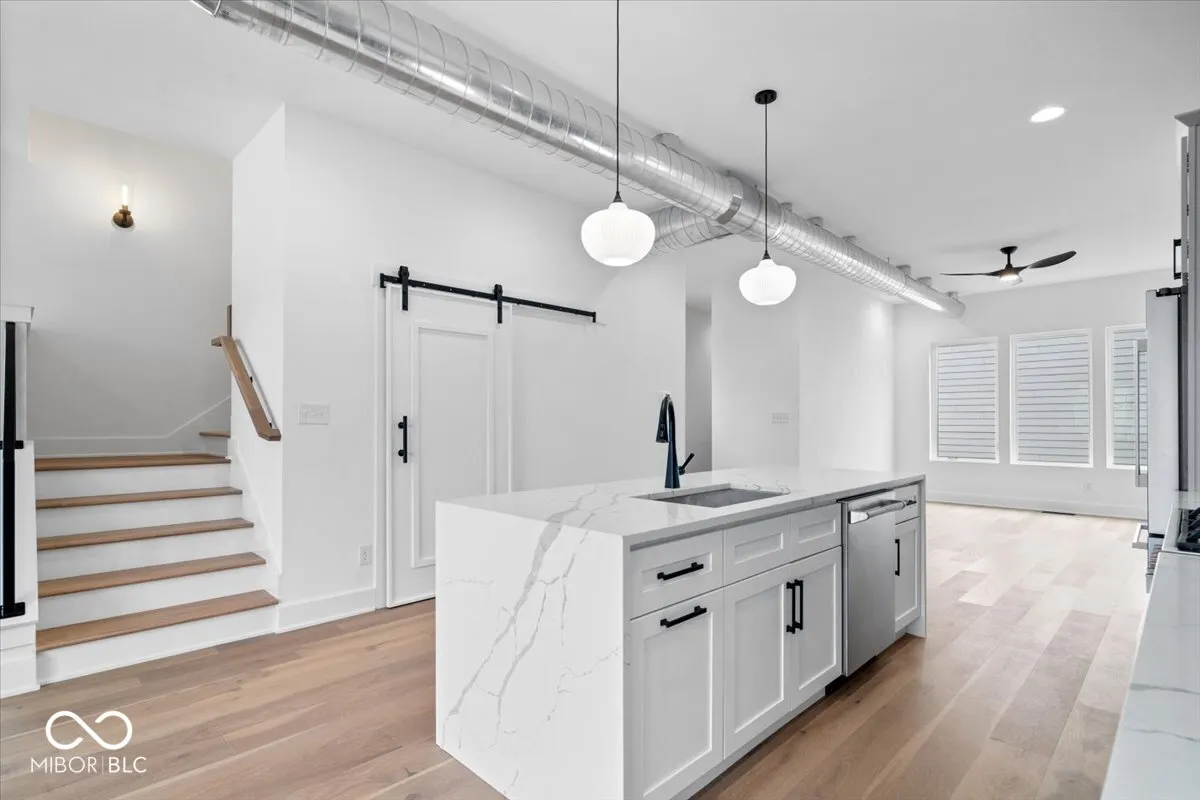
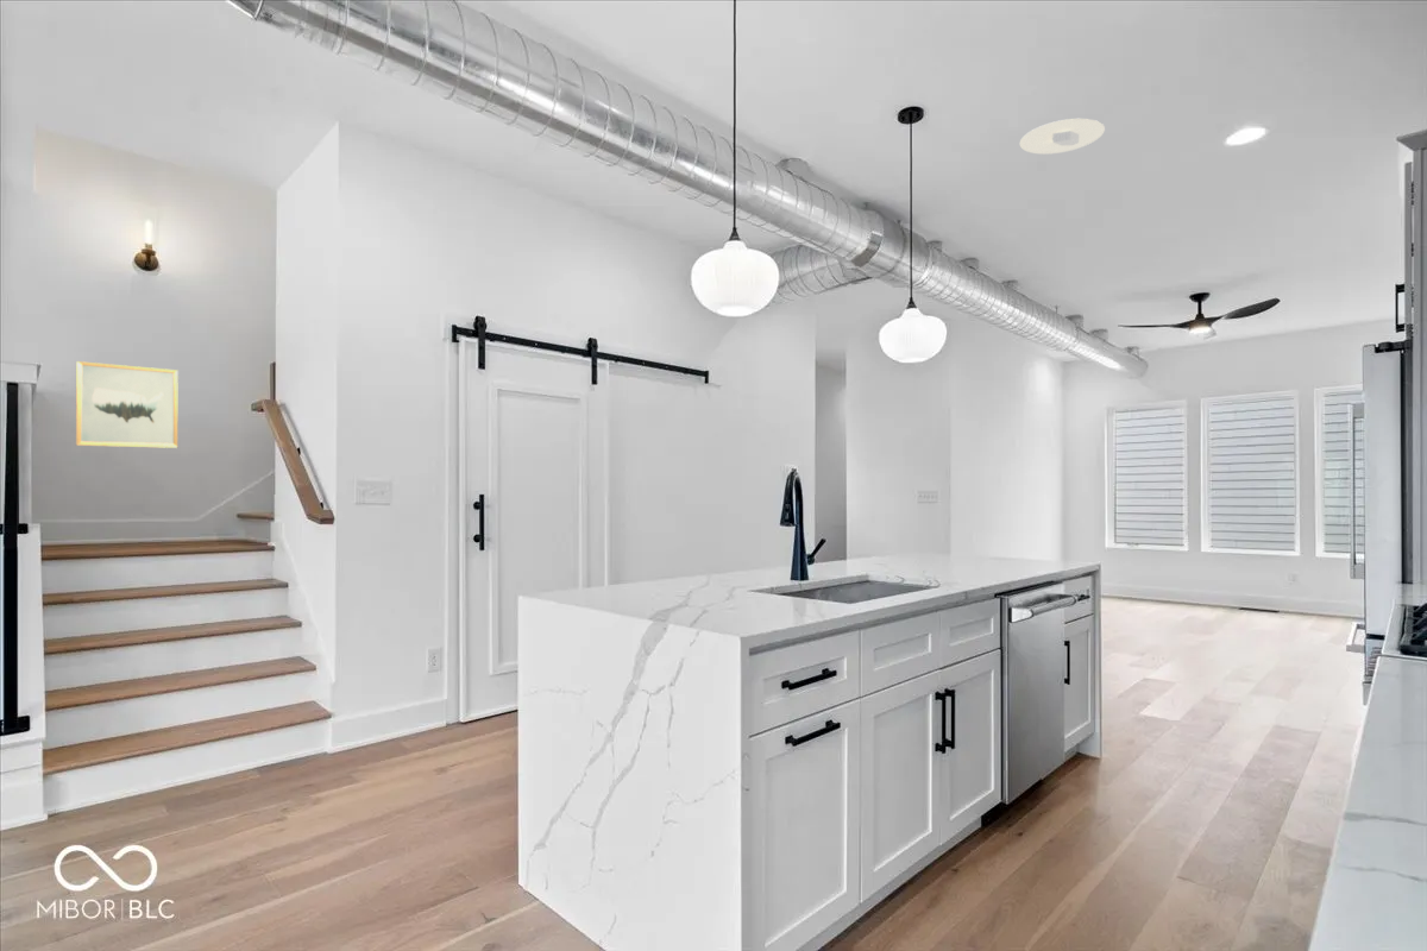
+ wall art [75,360,180,449]
+ recessed light [1019,118,1106,156]
